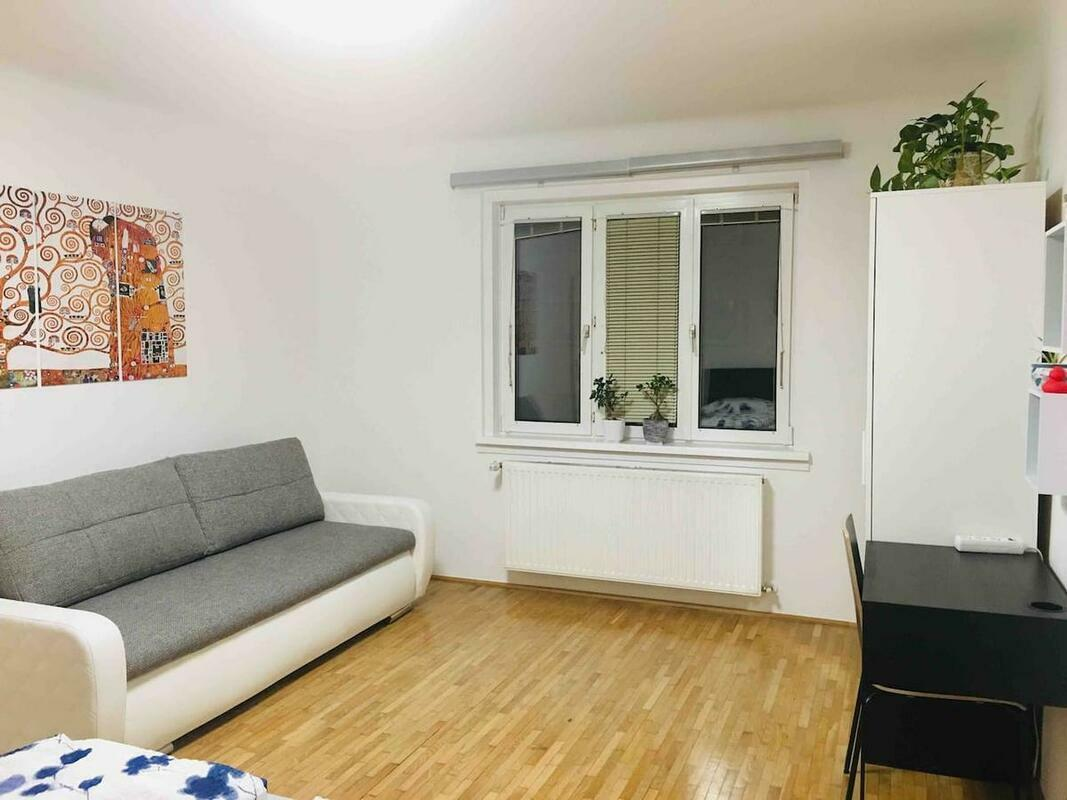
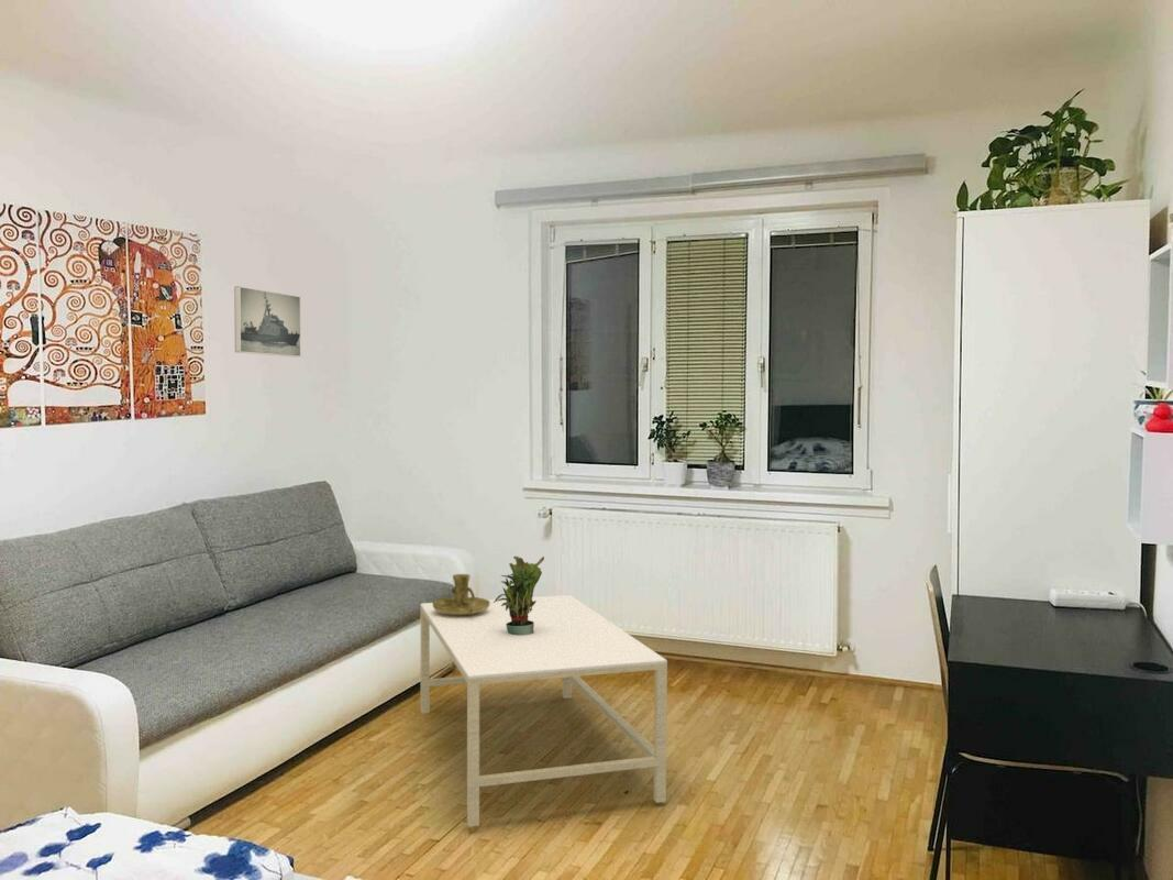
+ coffee table [420,594,668,828]
+ candle holder [432,573,490,615]
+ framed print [233,285,302,359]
+ potted plant [493,556,545,636]
